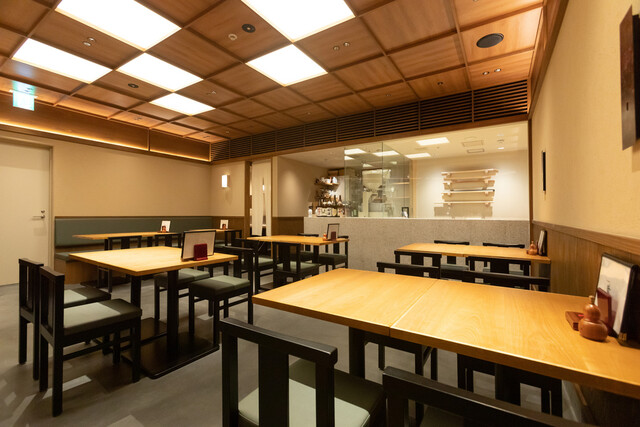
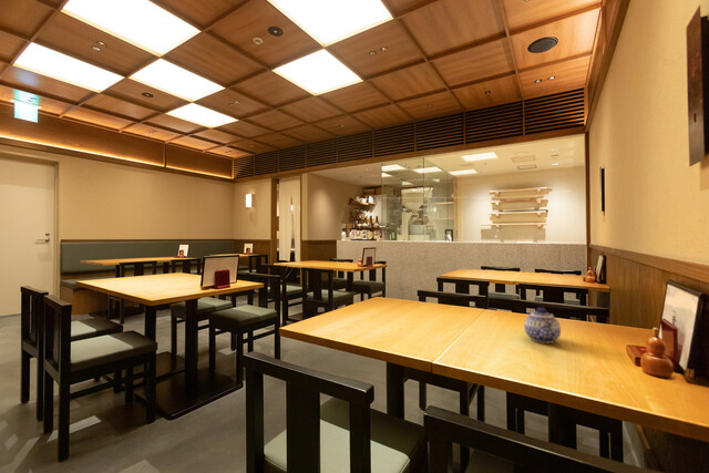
+ teapot [523,307,562,345]
